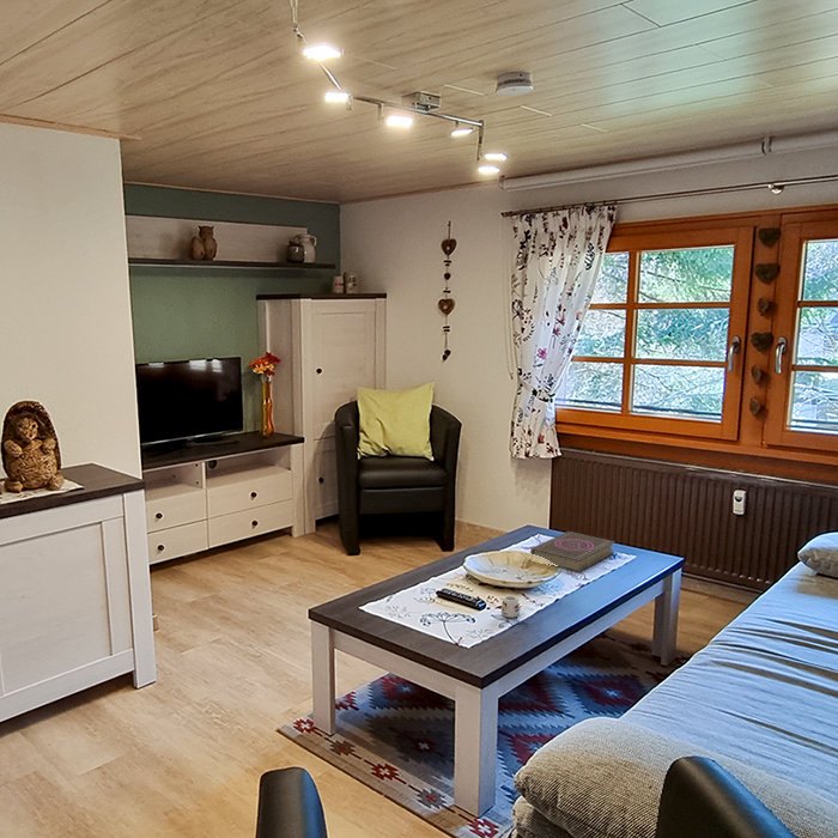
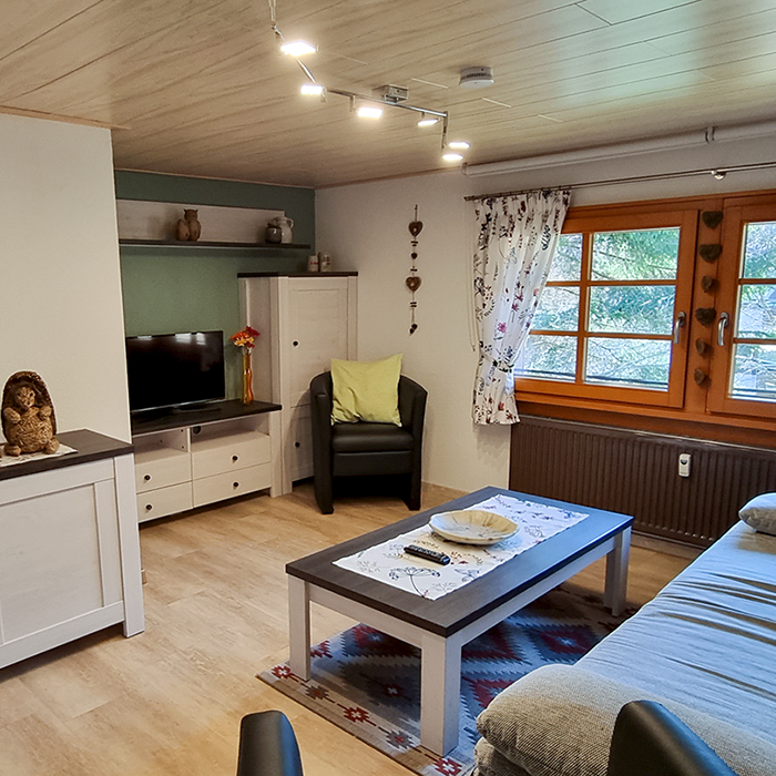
- mug [500,595,529,626]
- book [529,530,617,573]
